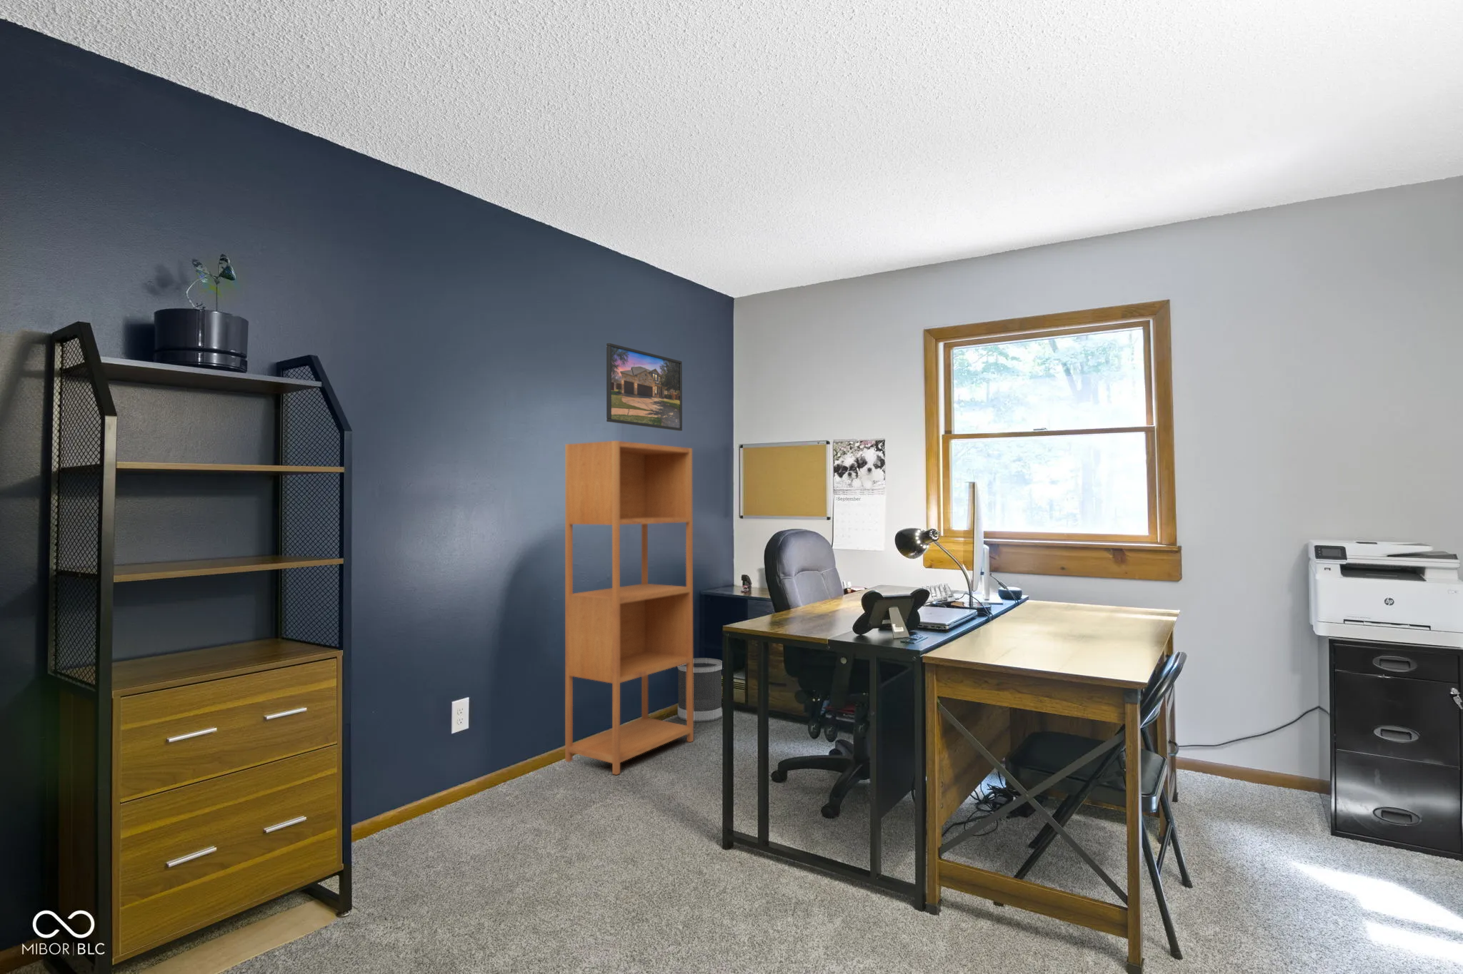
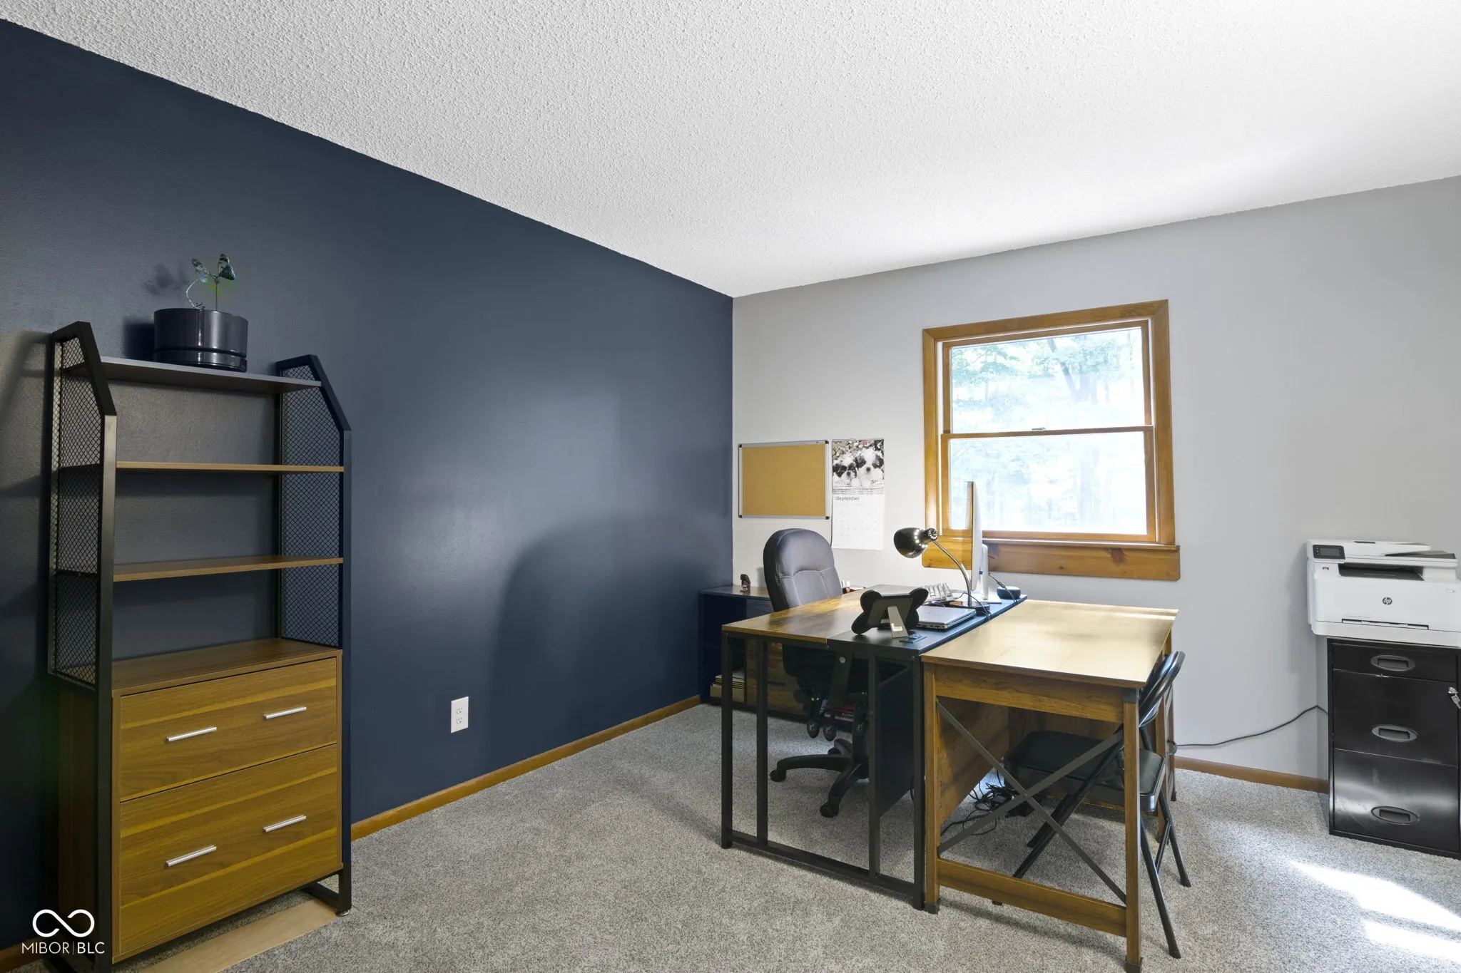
- wastebasket [677,658,723,723]
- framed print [606,342,683,432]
- bookcase [565,440,694,776]
